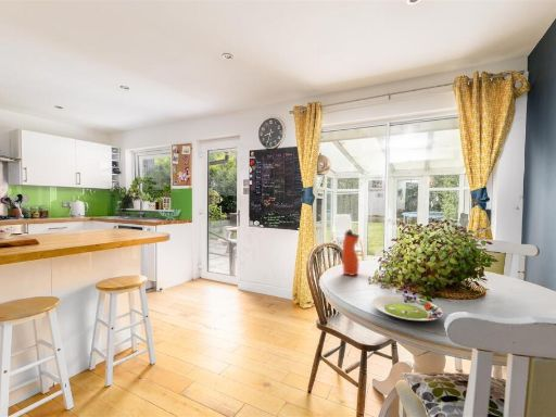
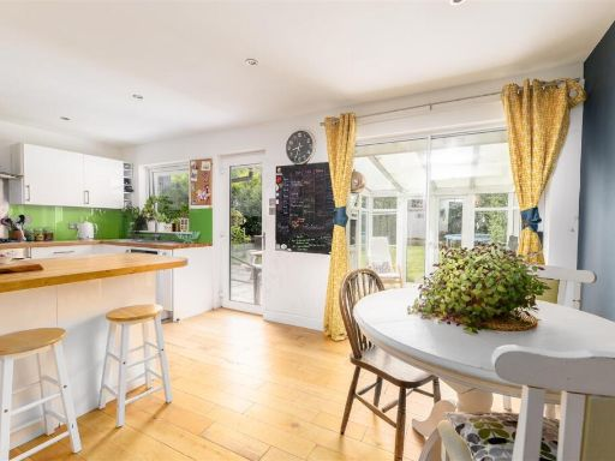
- salad plate [371,293,444,321]
- water bottle [341,228,361,277]
